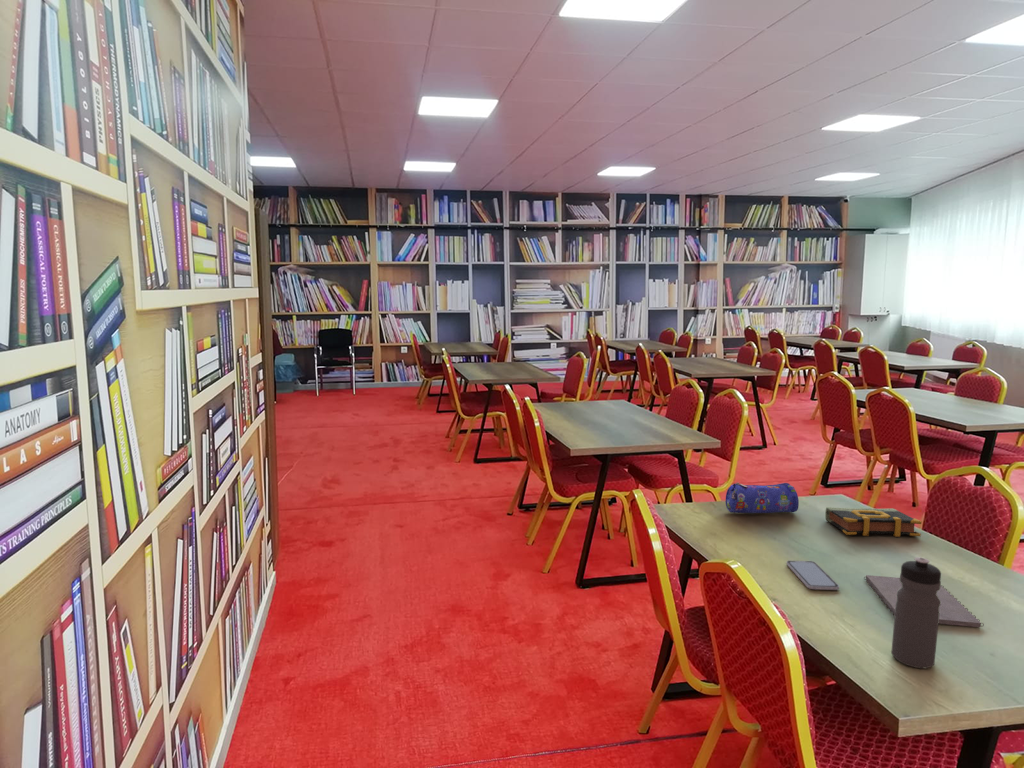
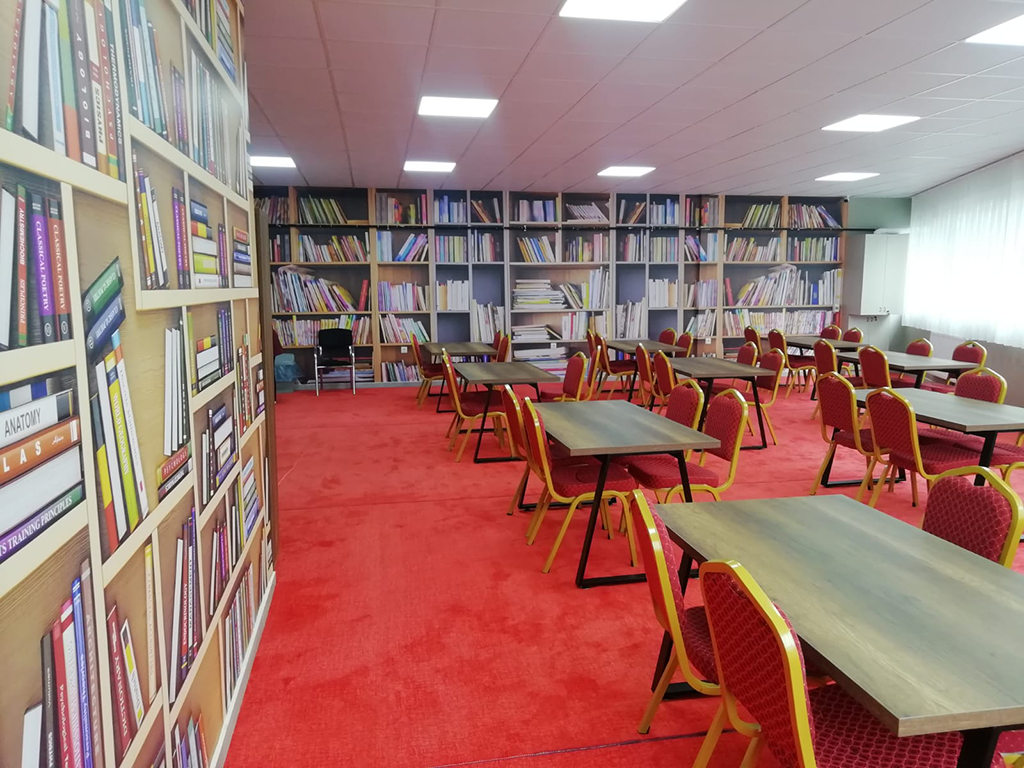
- water bottle [890,556,942,669]
- smartphone [785,560,840,591]
- book [824,506,922,538]
- pencil case [725,481,800,514]
- notepad [863,574,985,628]
